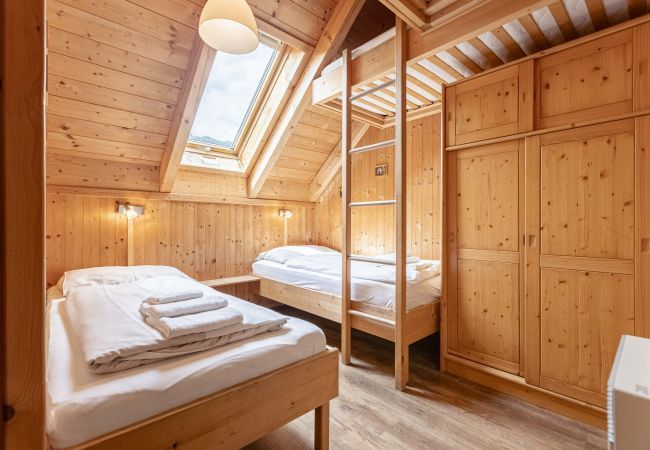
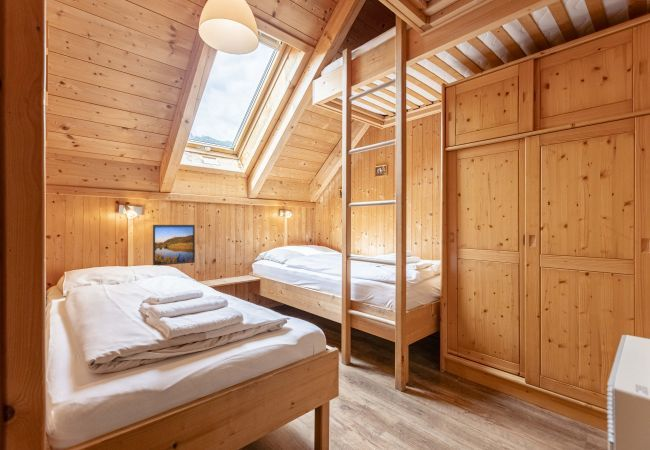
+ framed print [152,224,196,266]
